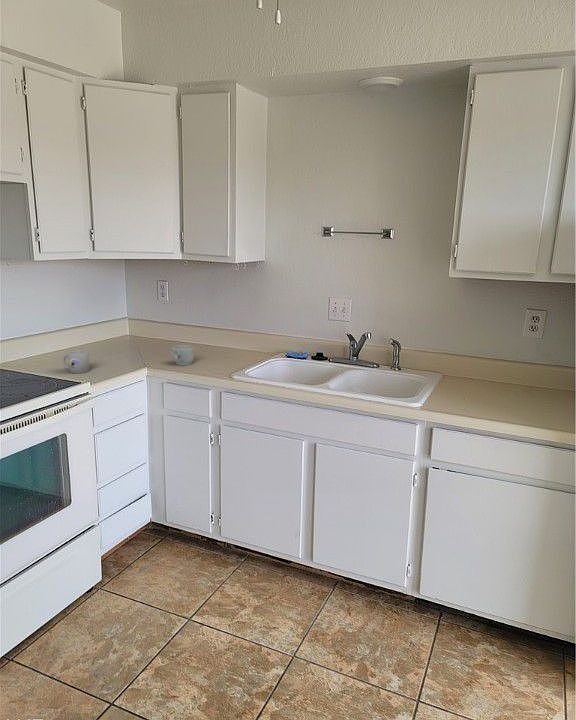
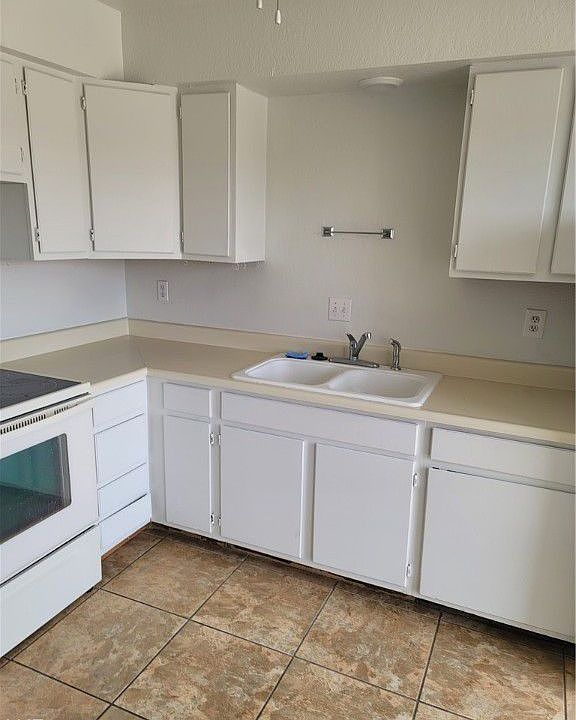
- mug [169,344,195,366]
- mug [61,349,91,374]
